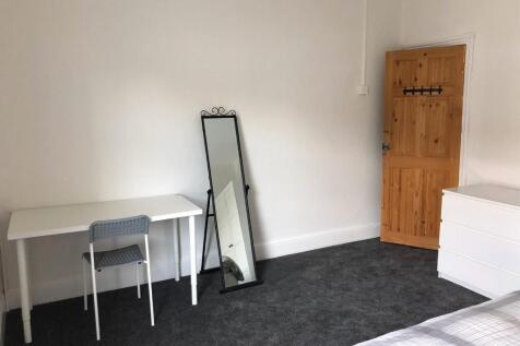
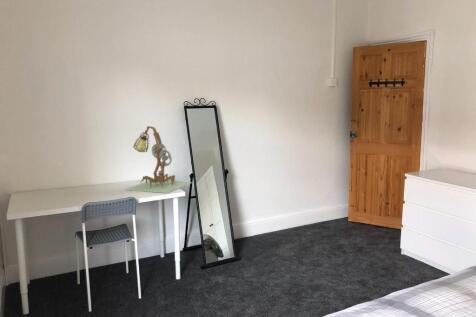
+ lamp [124,125,192,194]
